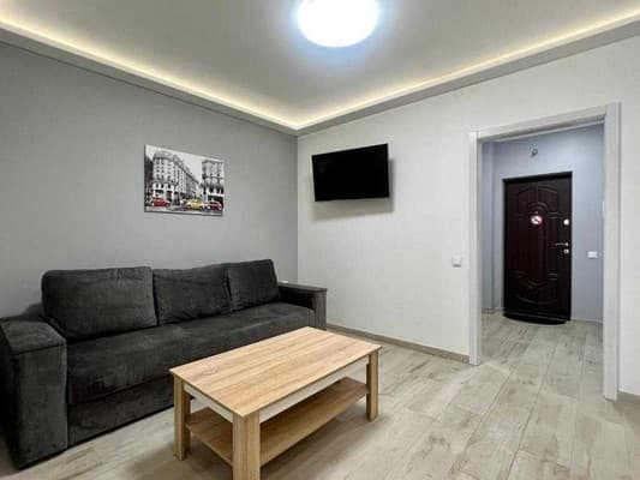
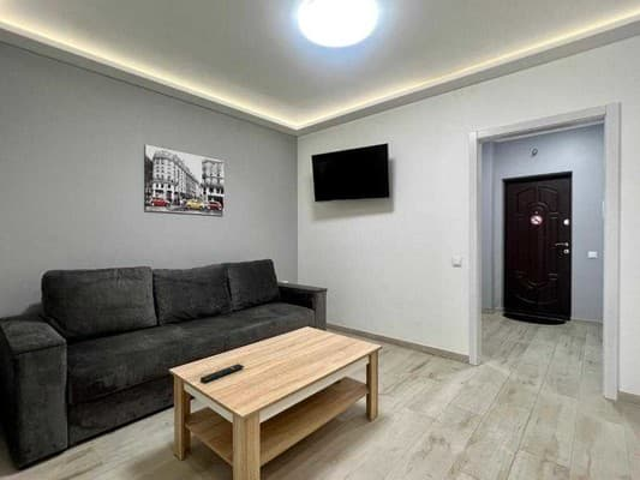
+ remote control [199,362,245,384]
